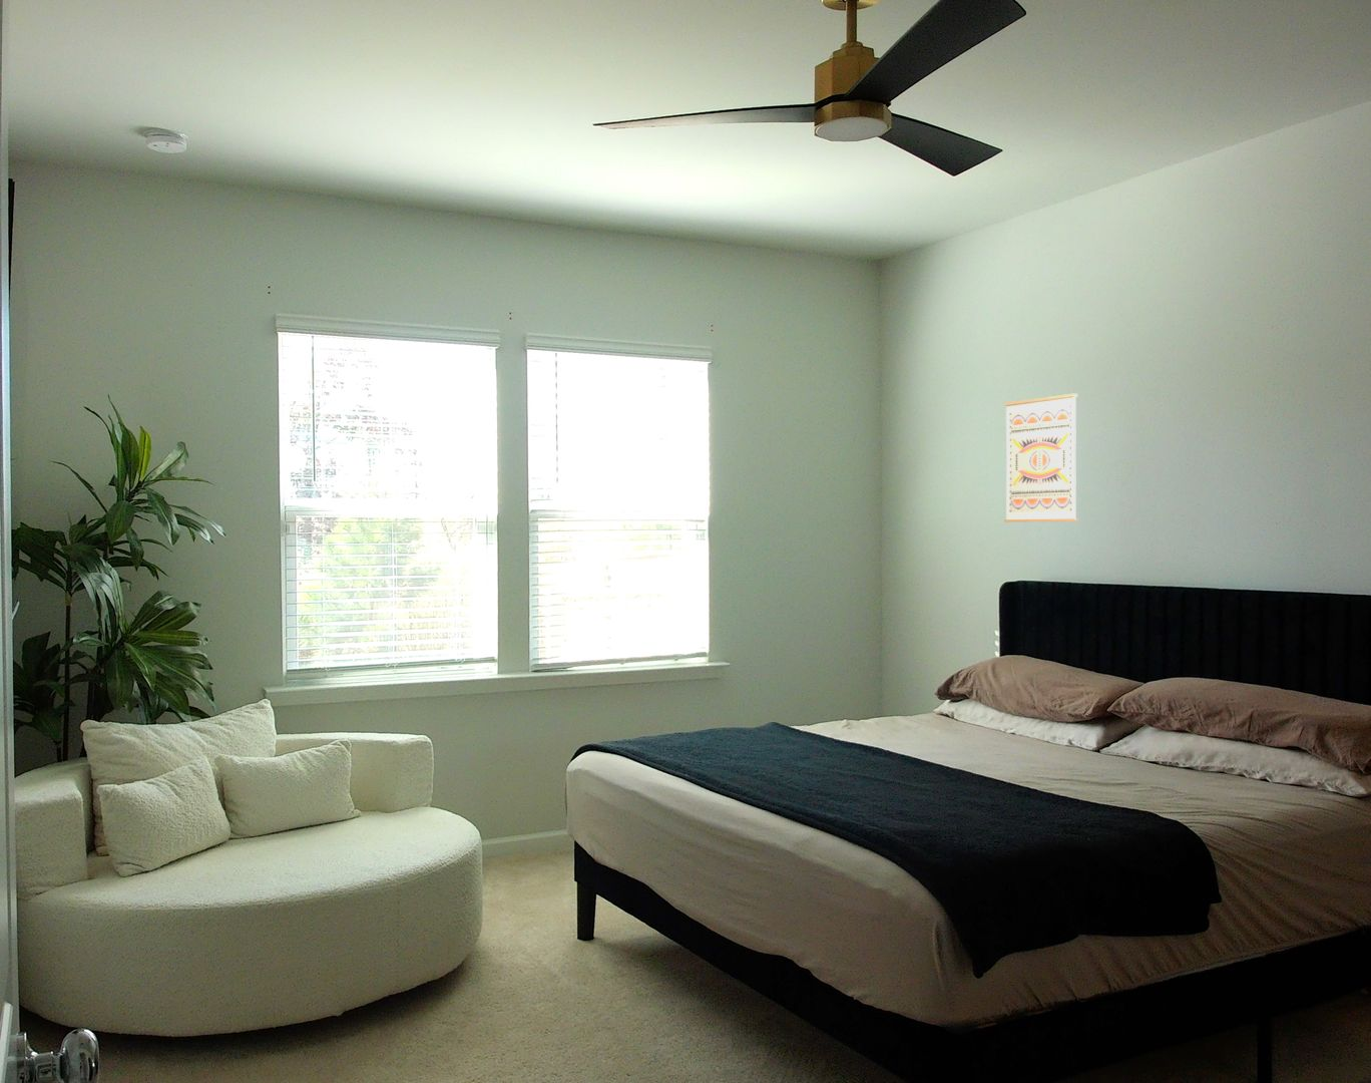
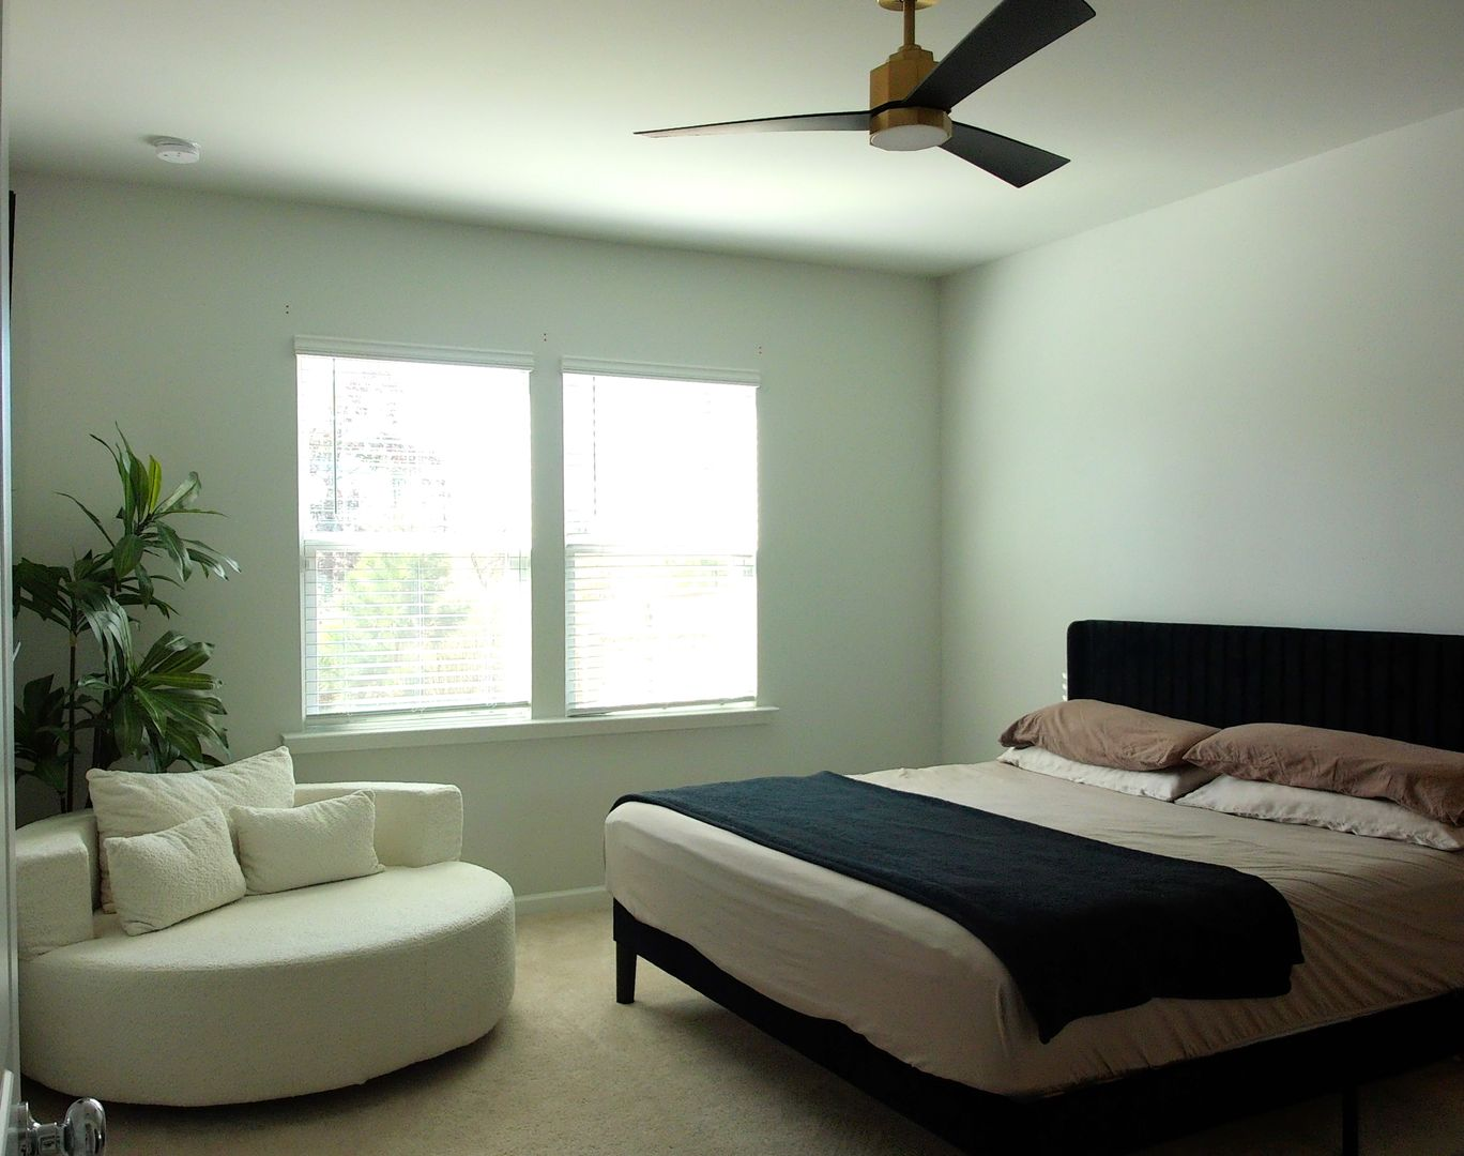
- wall art [1003,393,1079,523]
